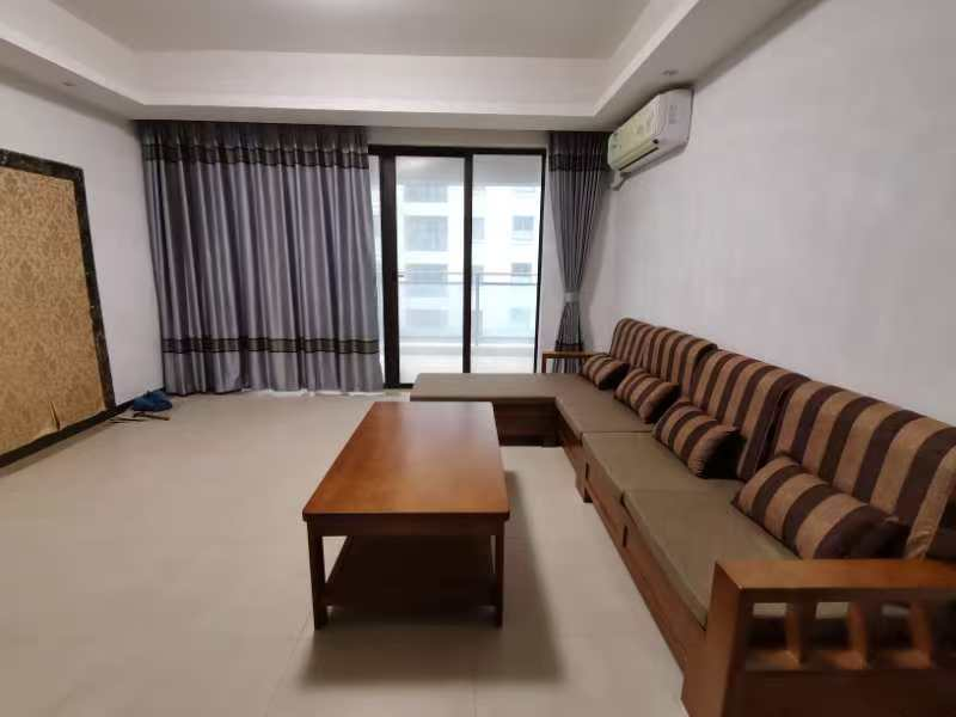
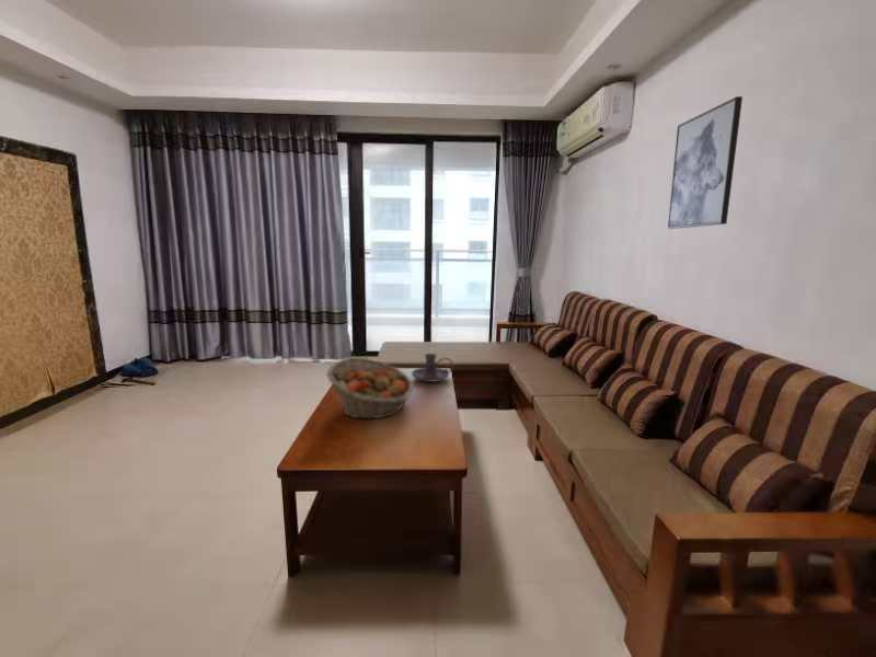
+ wall art [666,95,744,230]
+ candle holder [411,353,454,383]
+ fruit basket [325,356,414,420]
